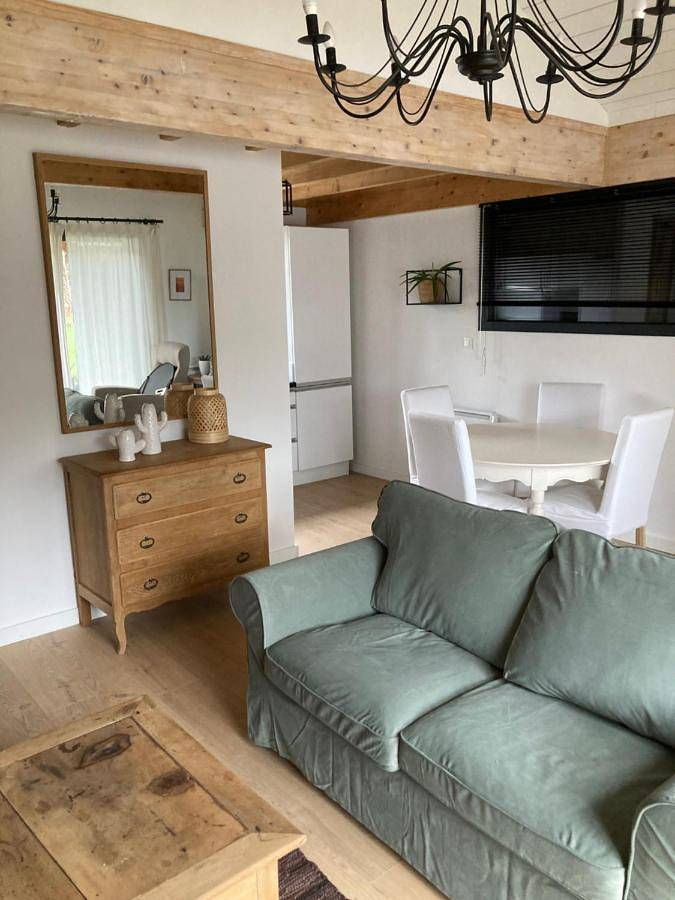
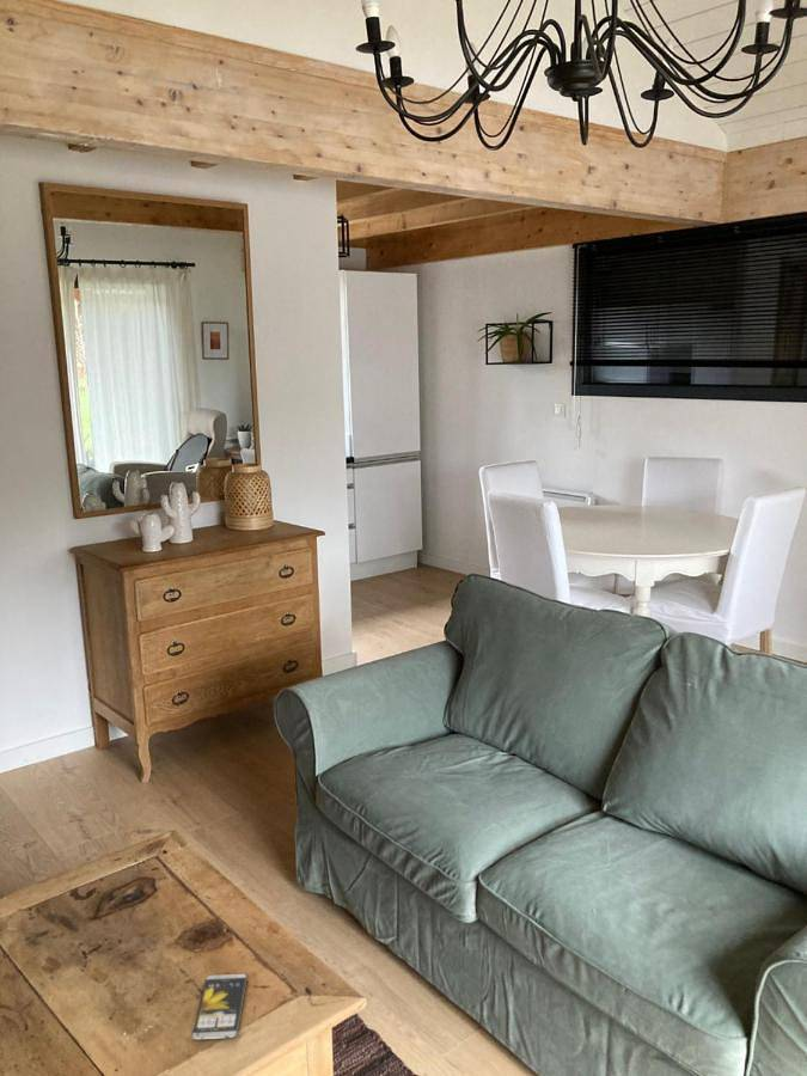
+ smartphone [191,973,247,1040]
